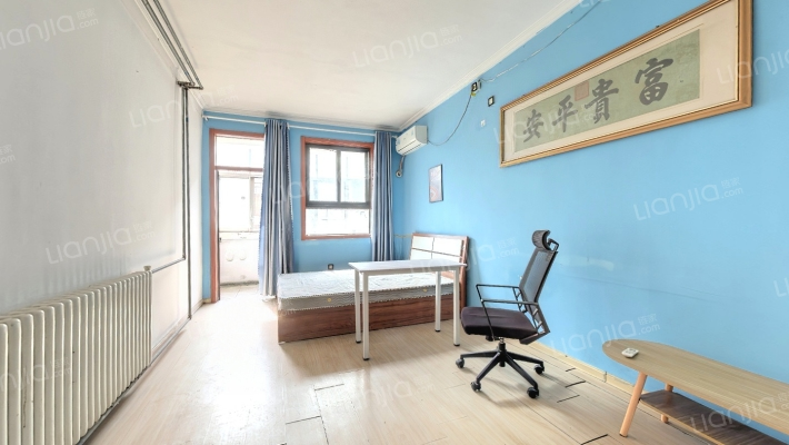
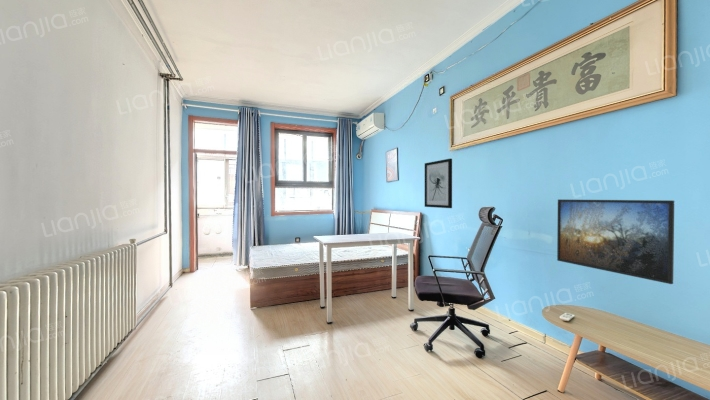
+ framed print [556,198,675,285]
+ wall art [424,158,453,209]
